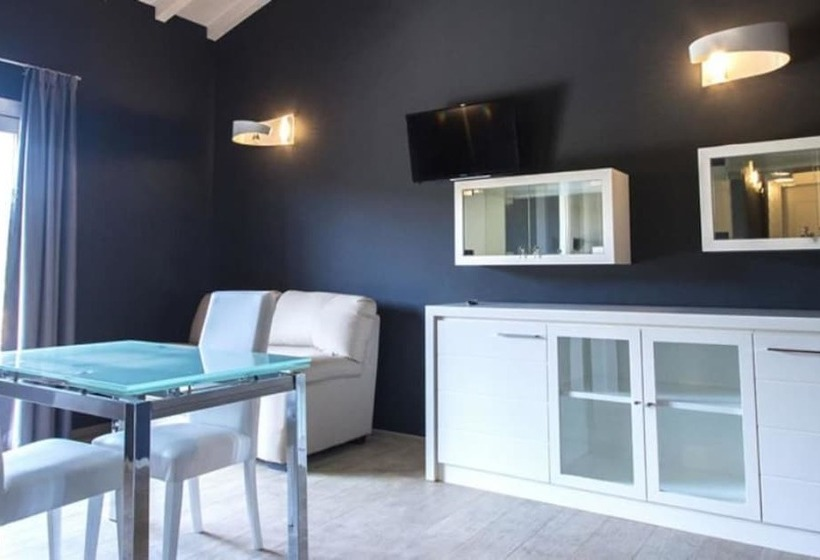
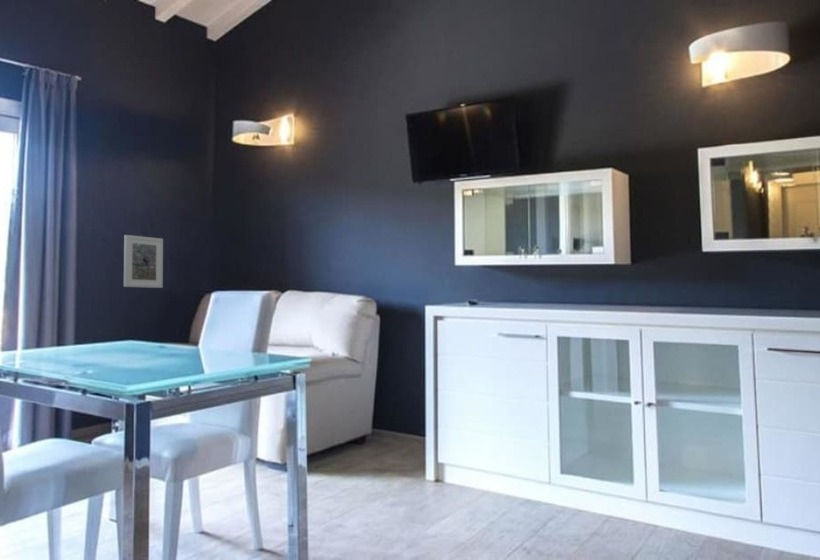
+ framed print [123,234,164,289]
